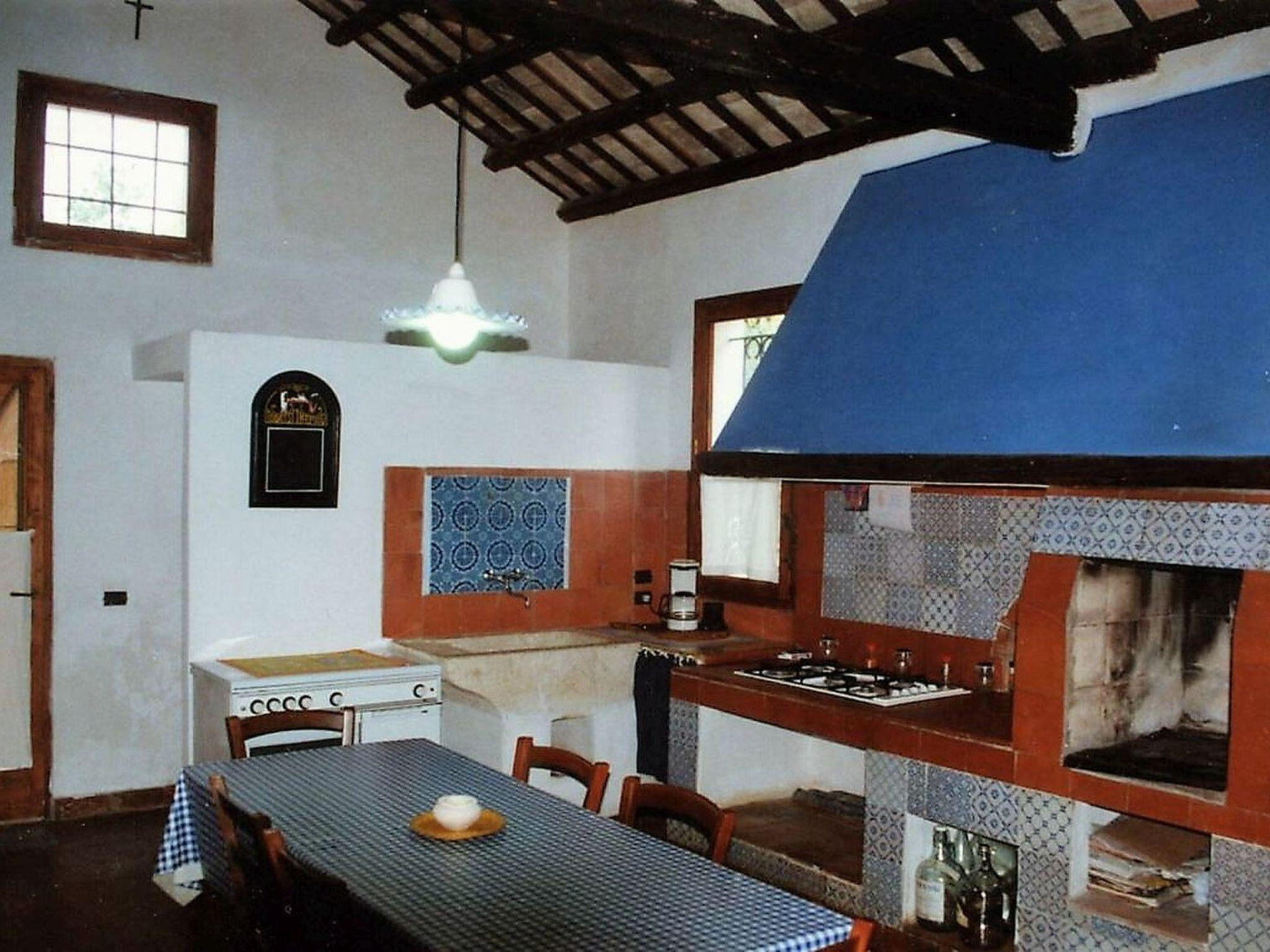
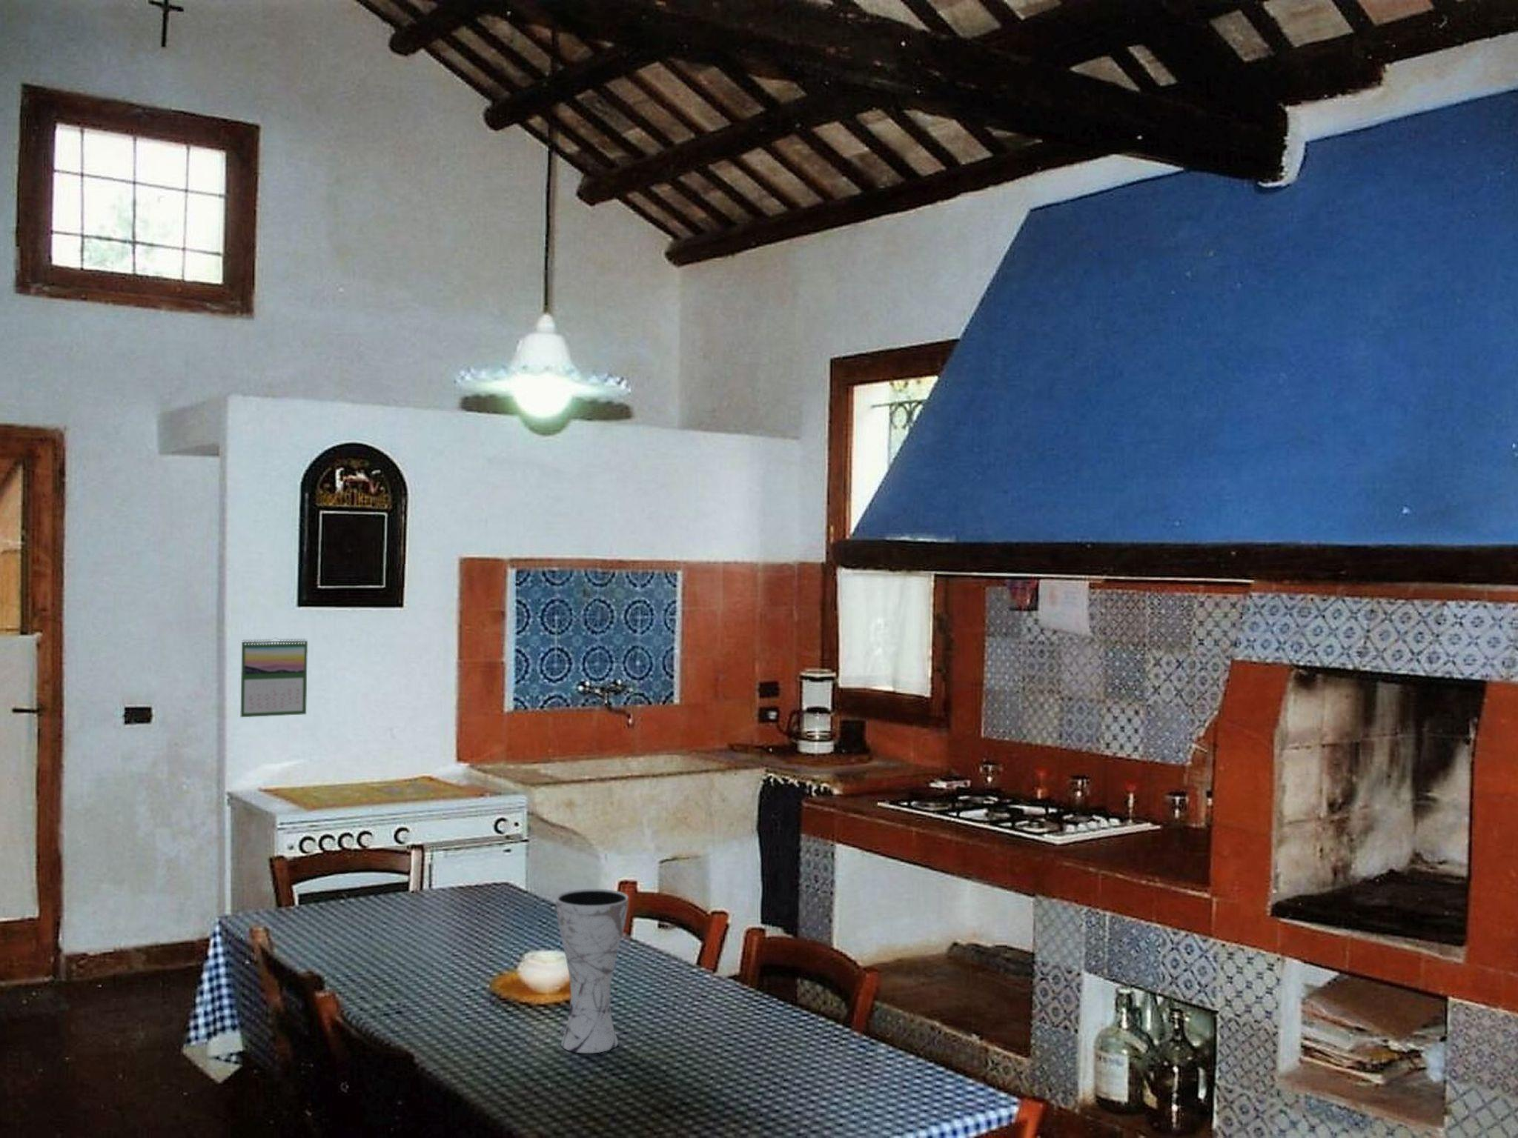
+ calendar [240,637,308,718]
+ vase [555,888,629,1053]
